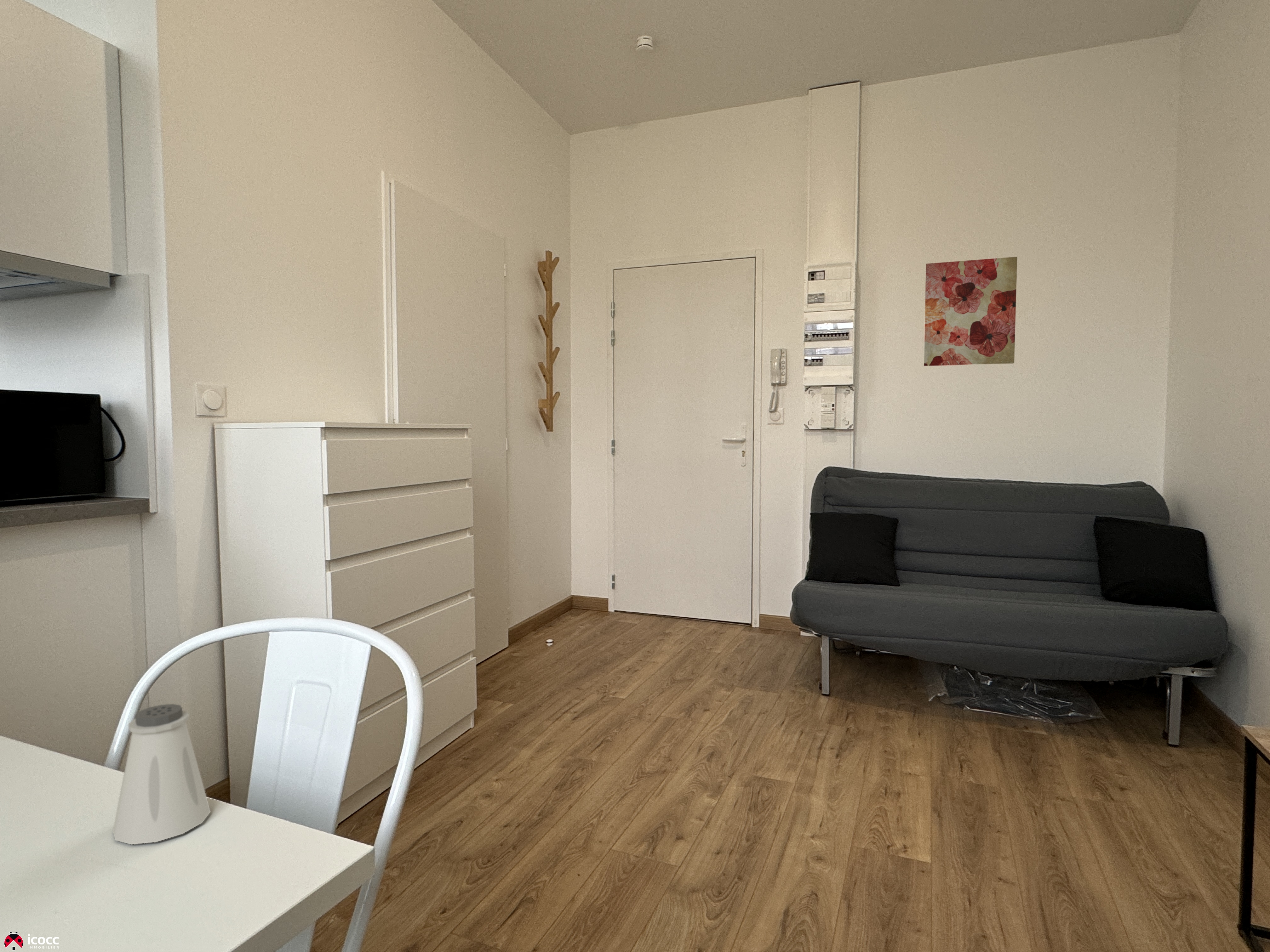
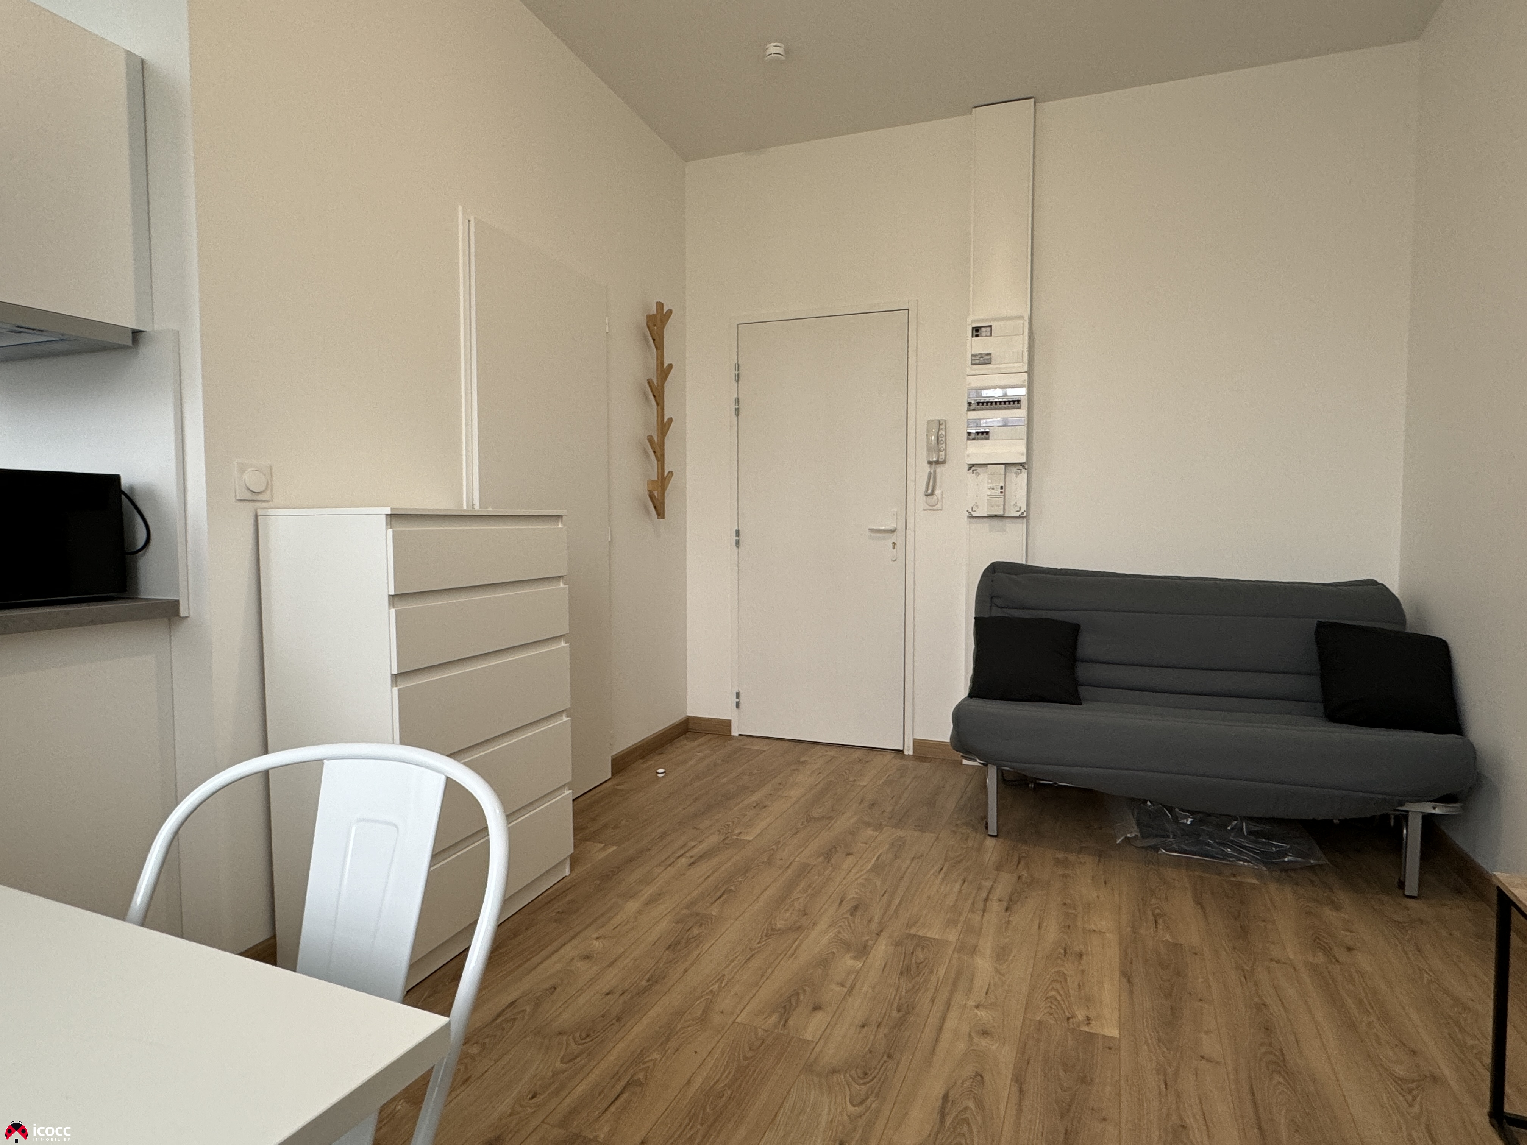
- saltshaker [112,704,211,845]
- wall art [924,256,1018,367]
